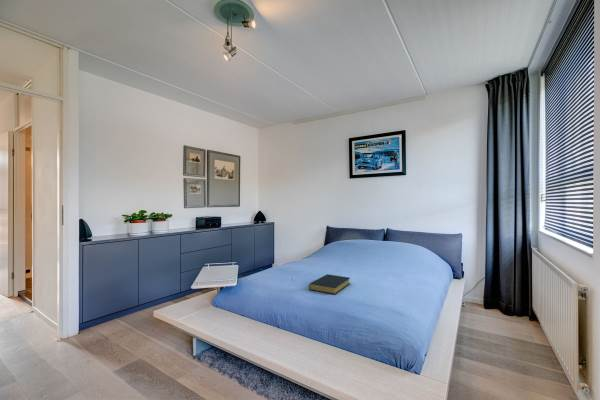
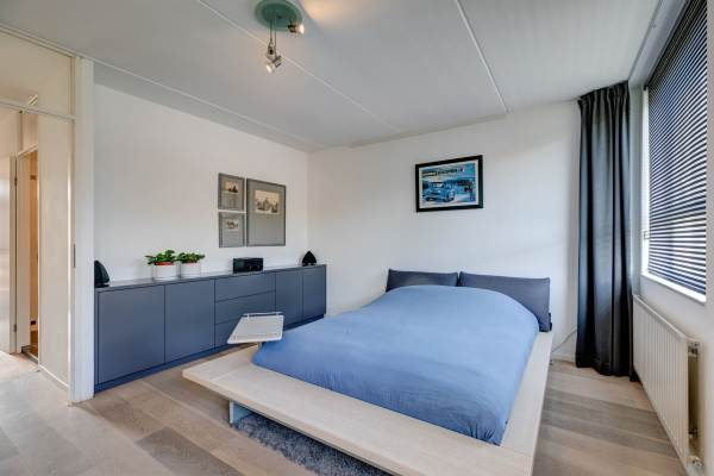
- hardback book [308,273,351,295]
